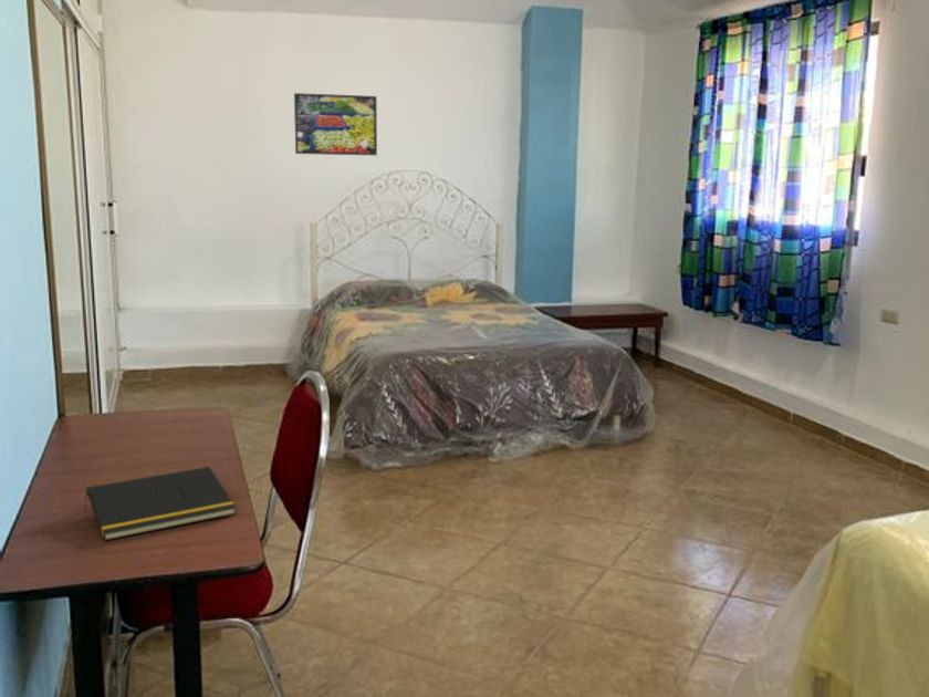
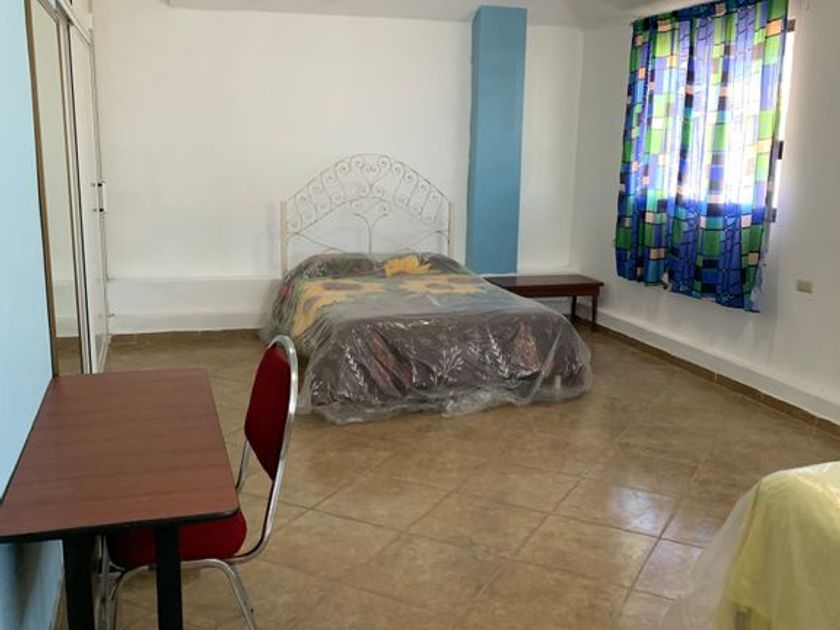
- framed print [293,92,378,157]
- notepad [83,466,237,542]
